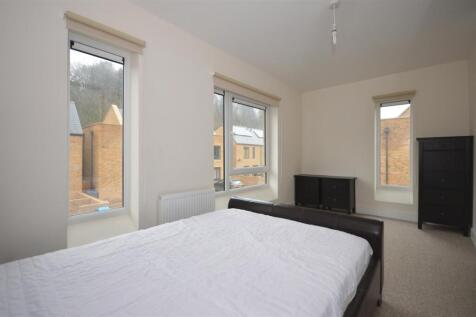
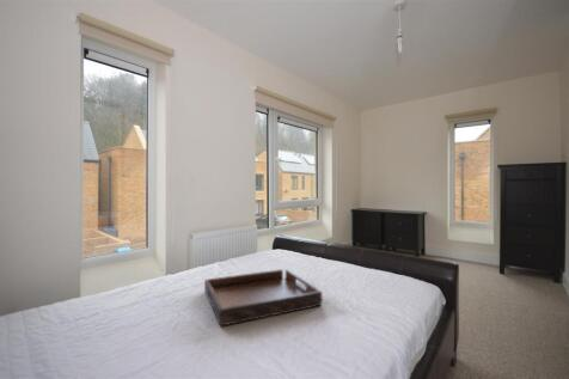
+ serving tray [203,268,323,328]
